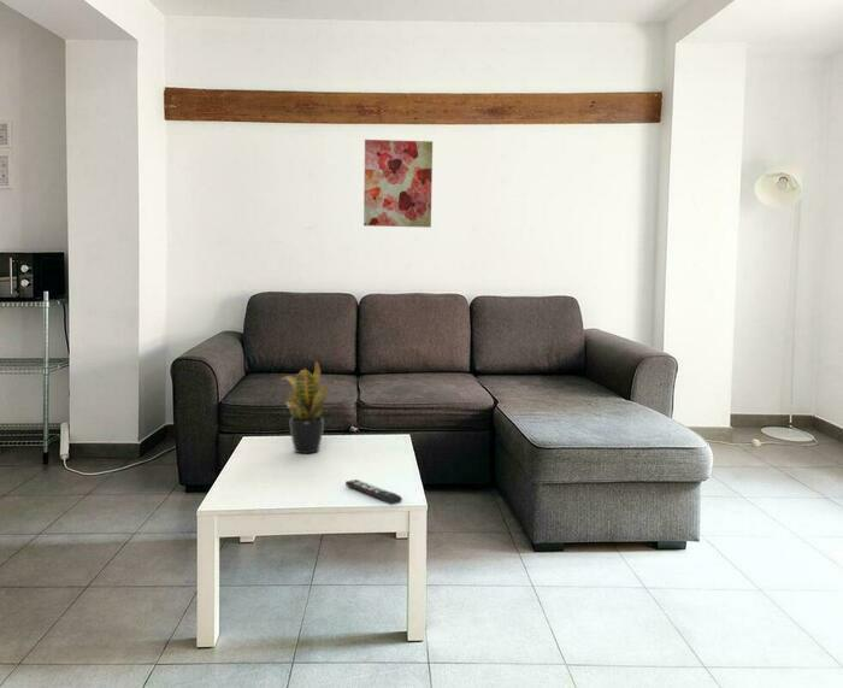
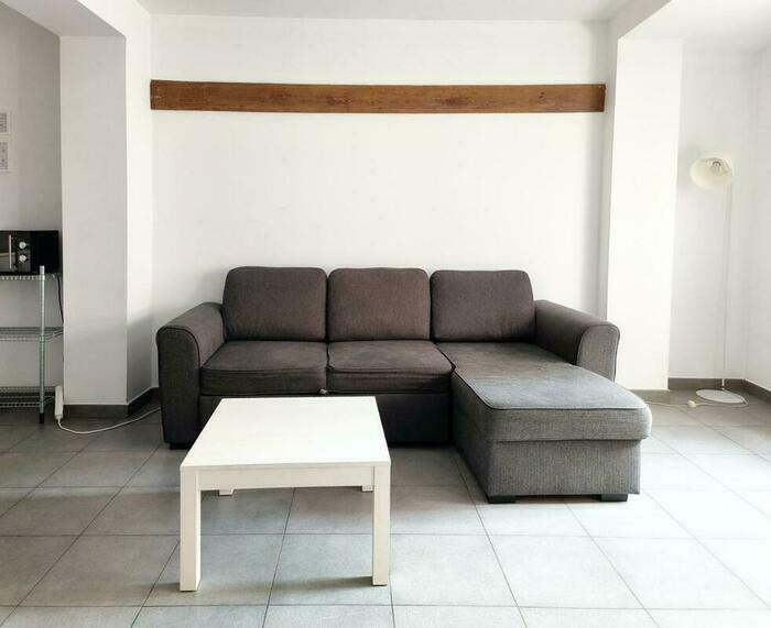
- remote control [344,478,403,506]
- potted plant [281,360,337,454]
- wall art [362,139,434,229]
